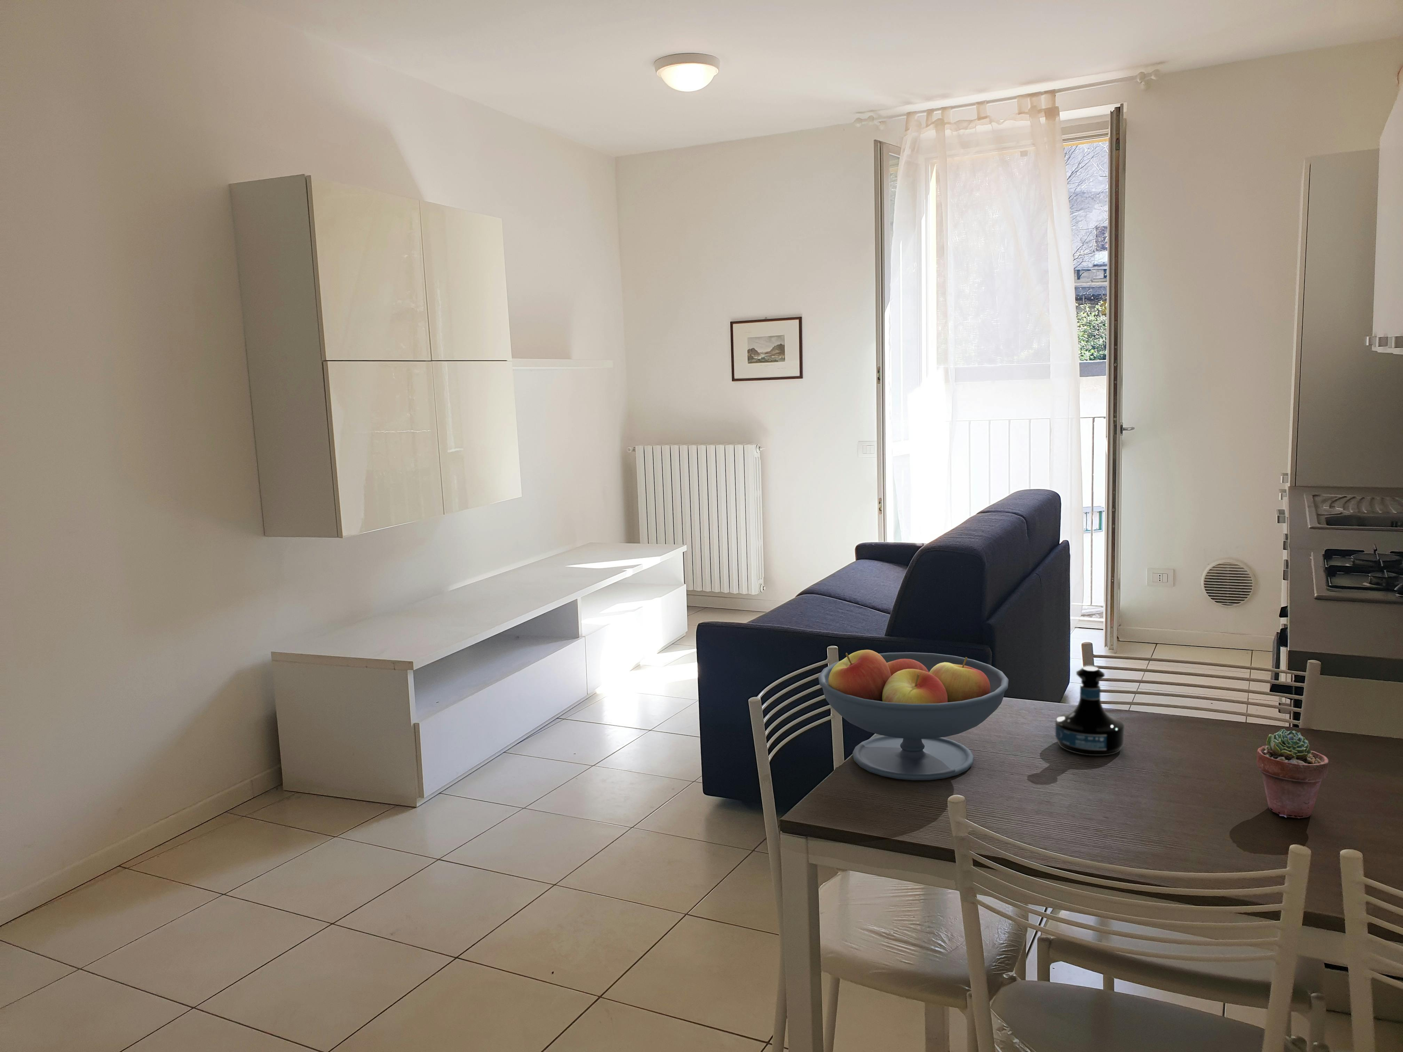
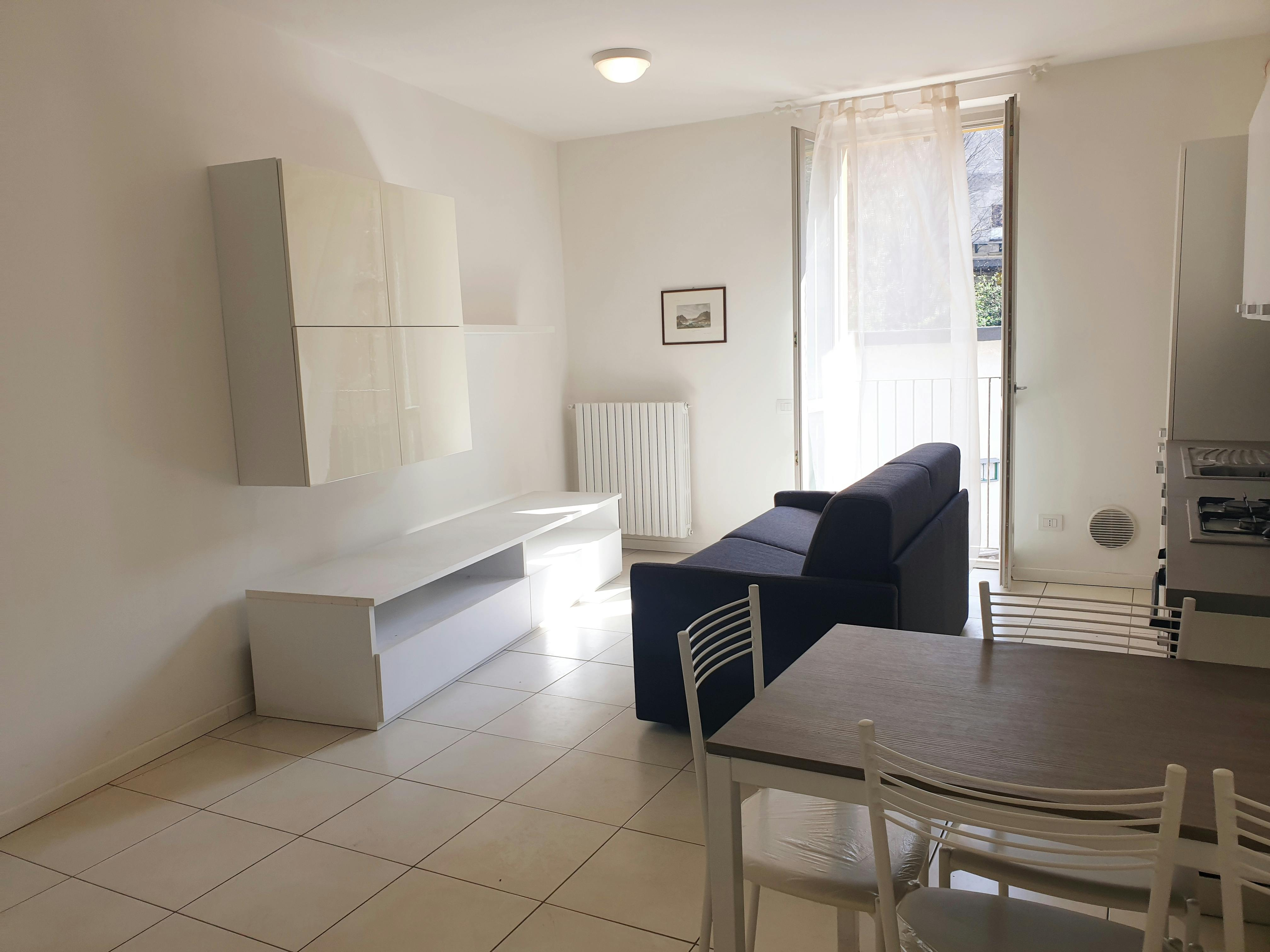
- fruit bowl [819,650,1009,780]
- tequila bottle [1055,665,1125,756]
- potted succulent [1256,728,1329,819]
